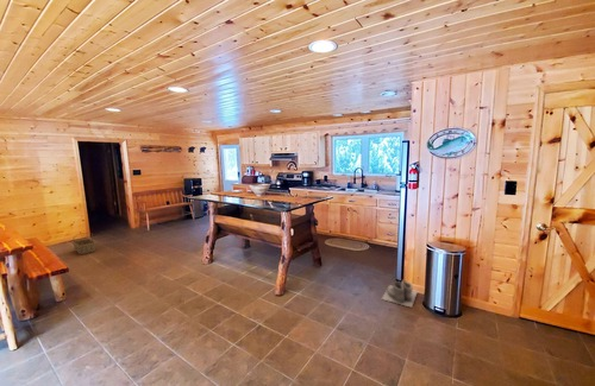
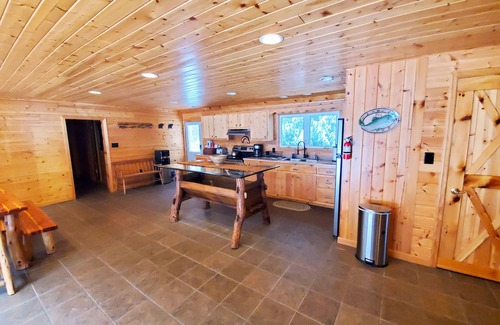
- basket [70,232,98,255]
- boots [381,278,418,309]
